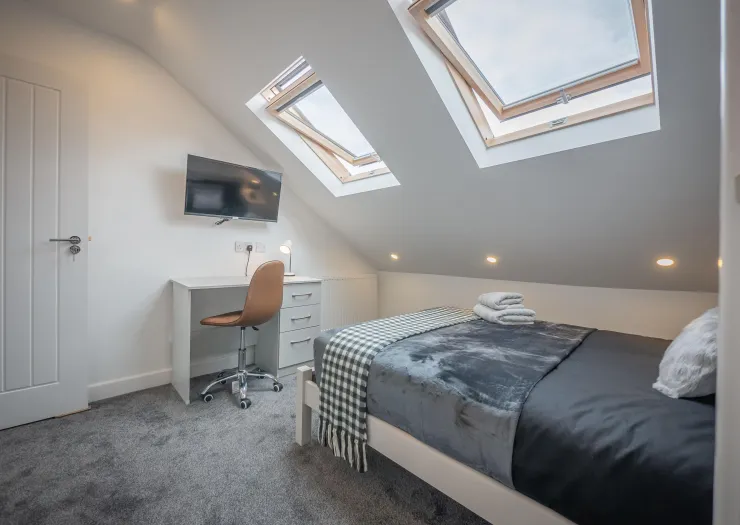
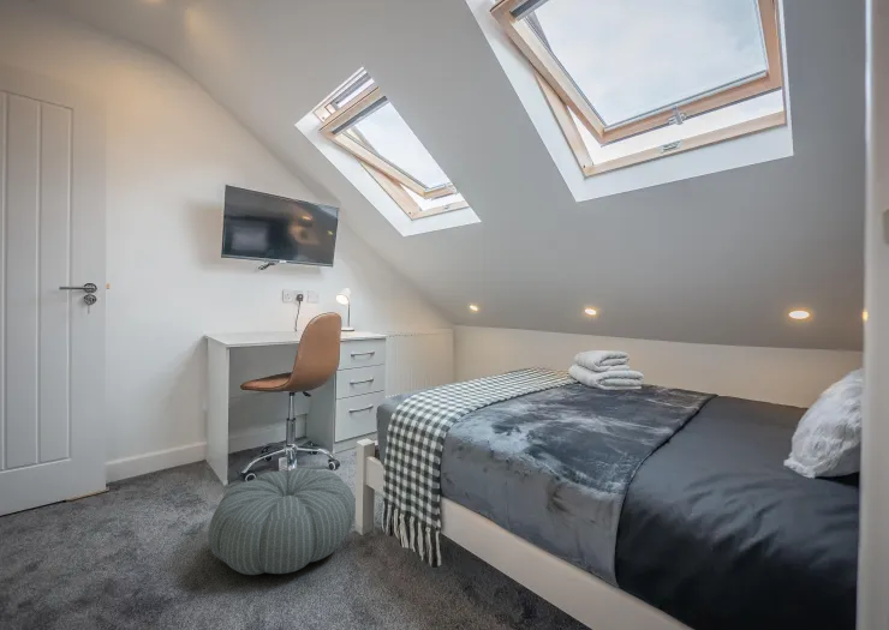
+ pouf [208,467,357,576]
